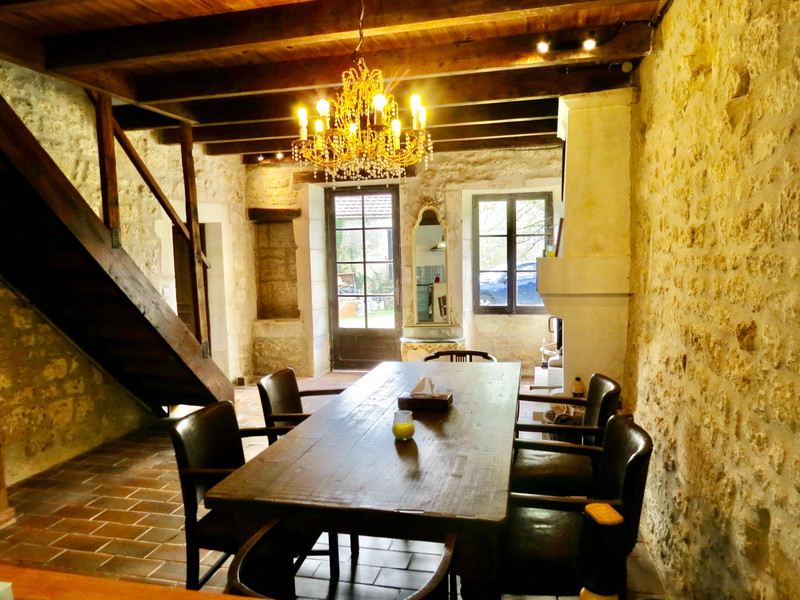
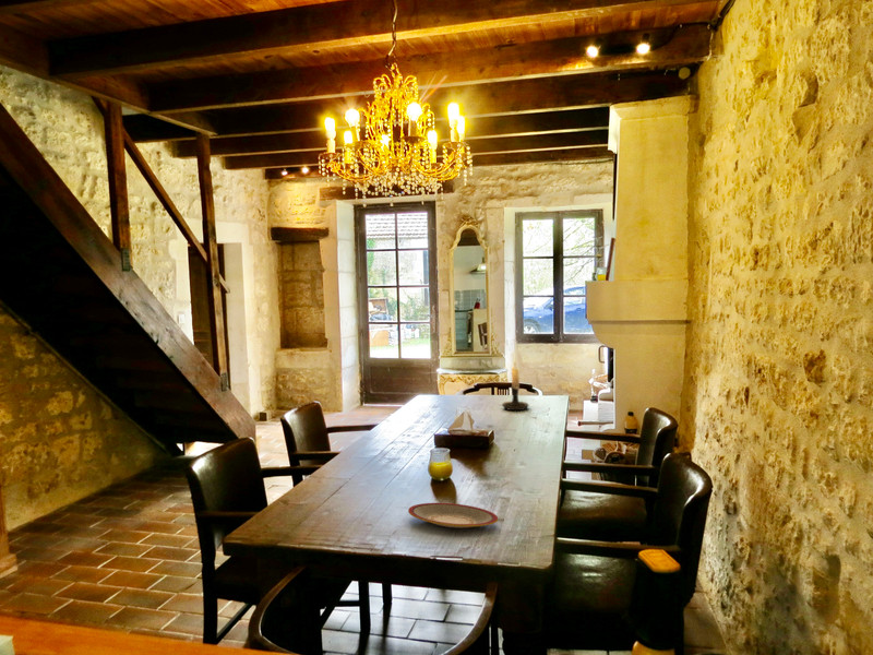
+ candle holder [501,360,529,412]
+ plate [407,502,499,529]
